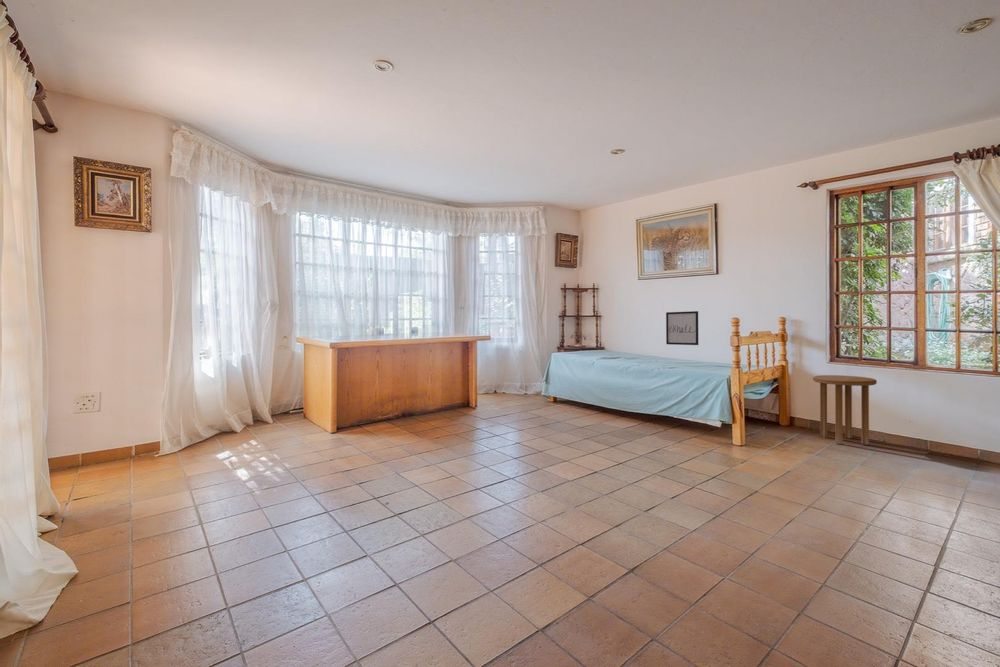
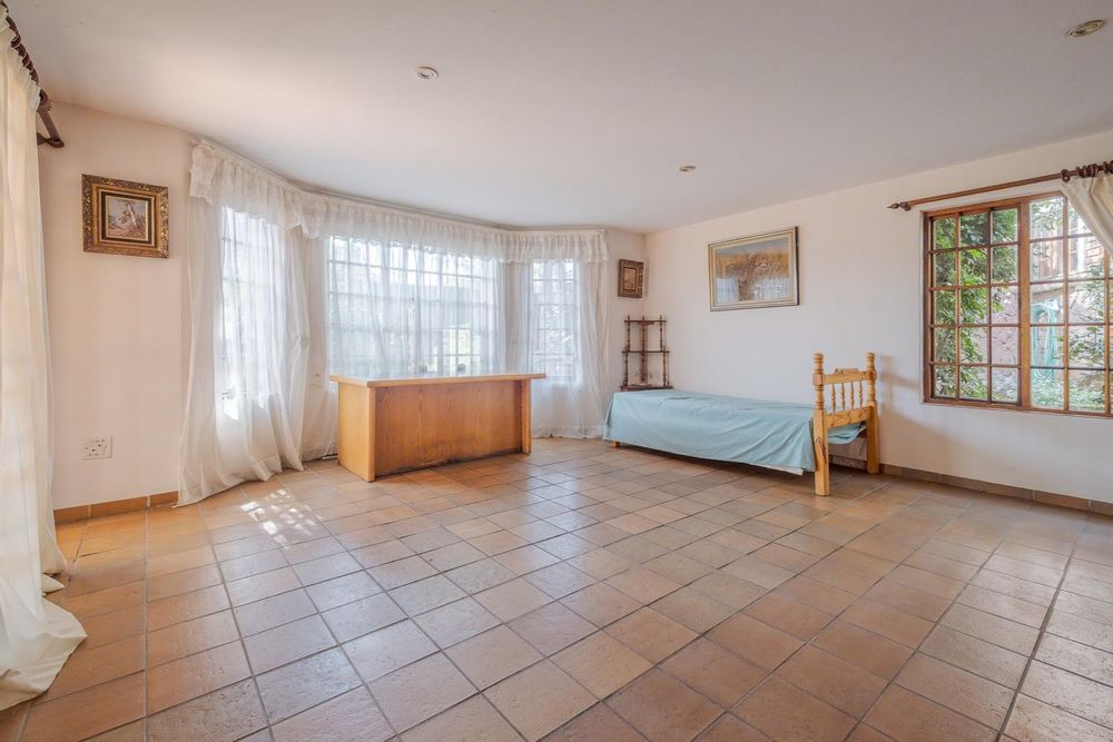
- side table [812,374,878,446]
- wall art [665,310,699,346]
